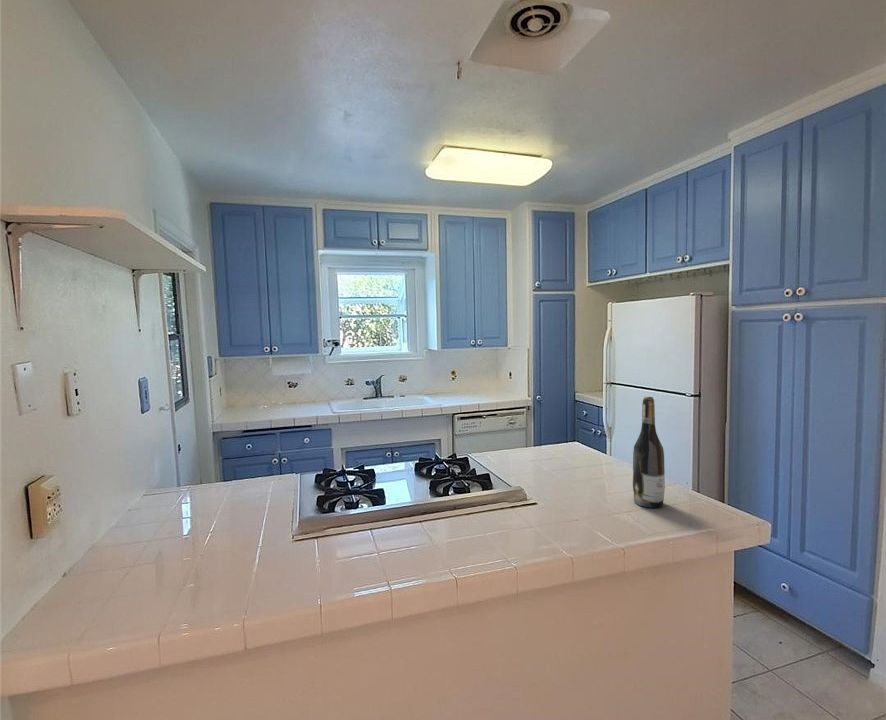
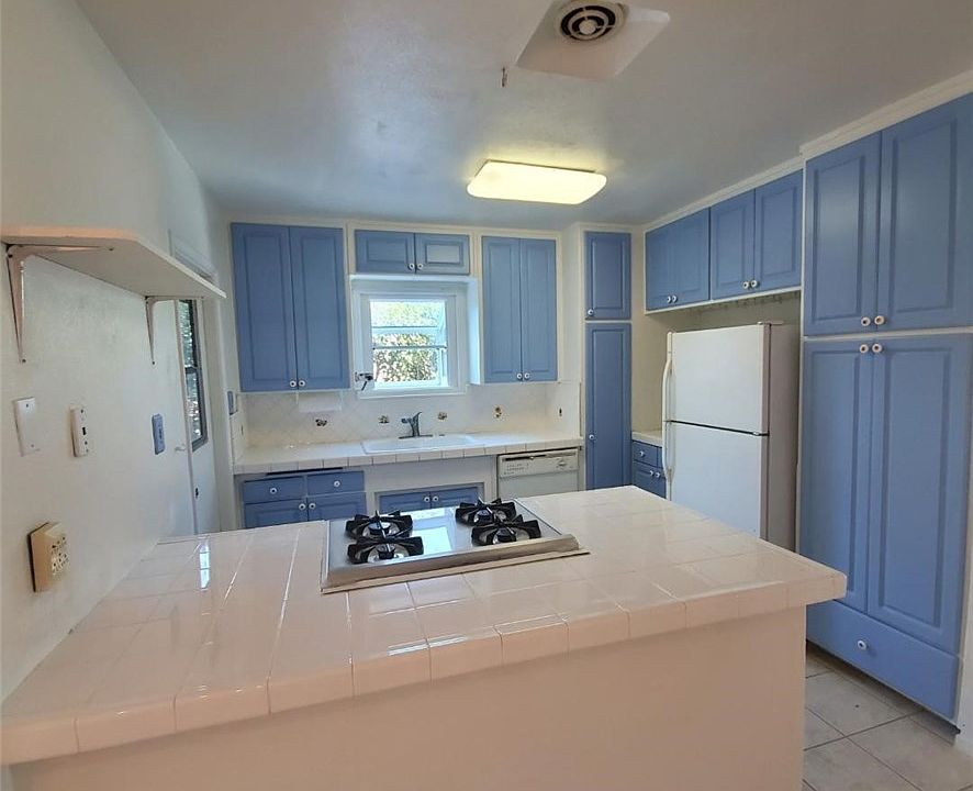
- wine bottle [632,396,666,509]
